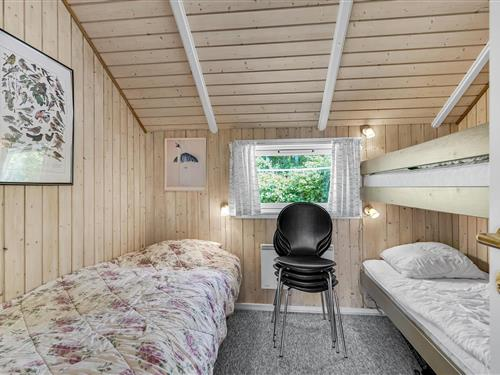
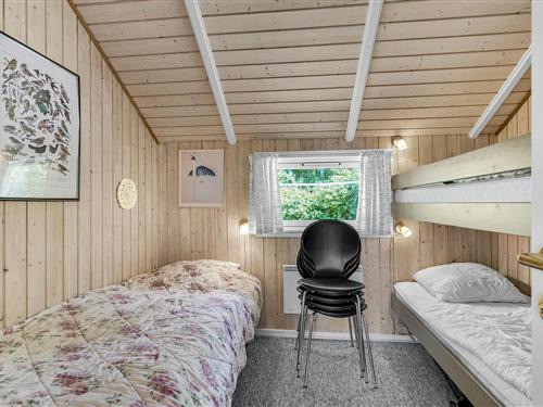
+ decorative plate [115,178,138,211]
